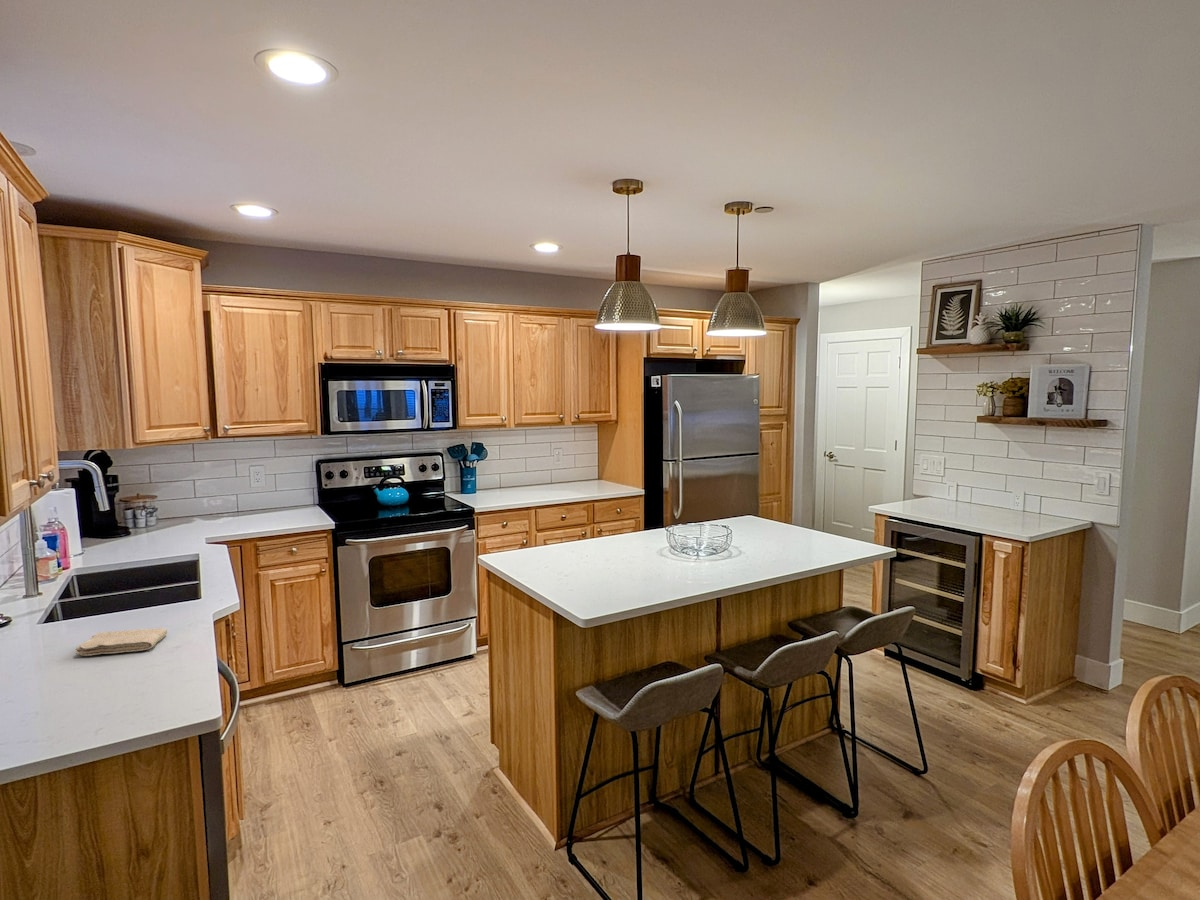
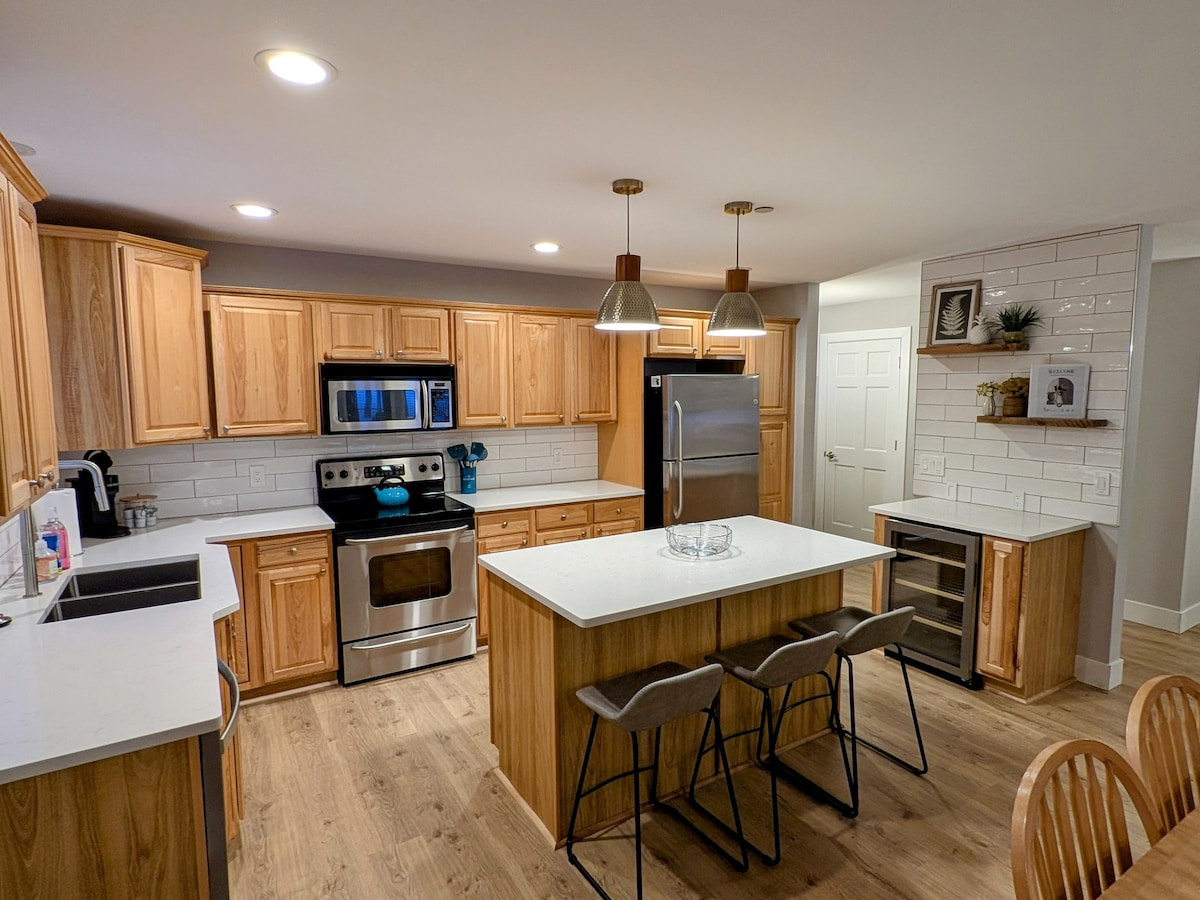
- washcloth [75,627,168,657]
